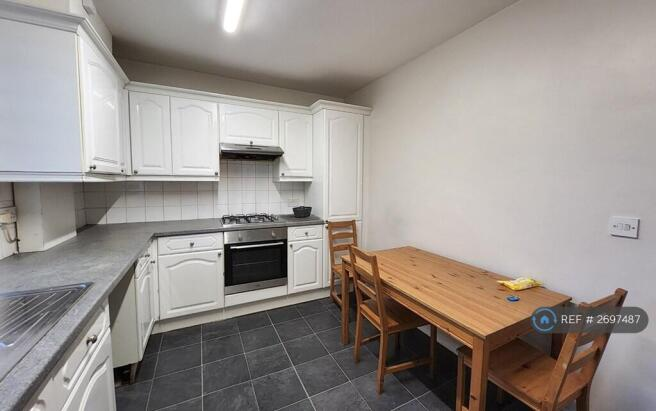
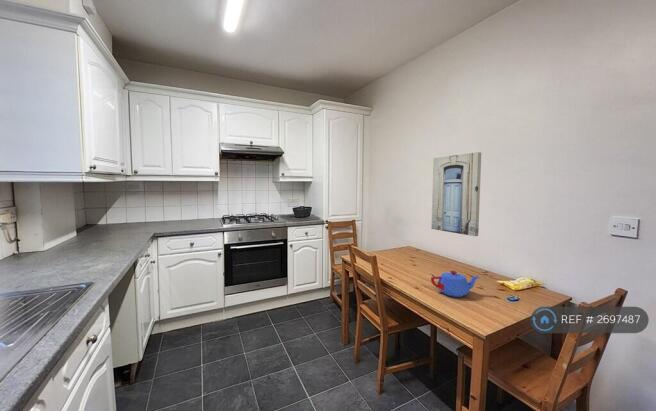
+ wall art [431,151,482,237]
+ teapot [430,270,480,298]
